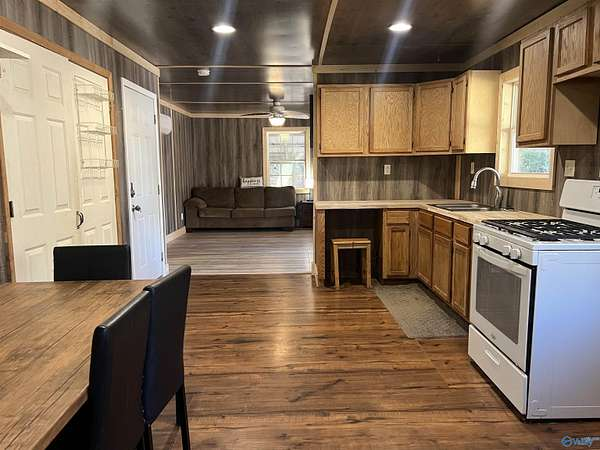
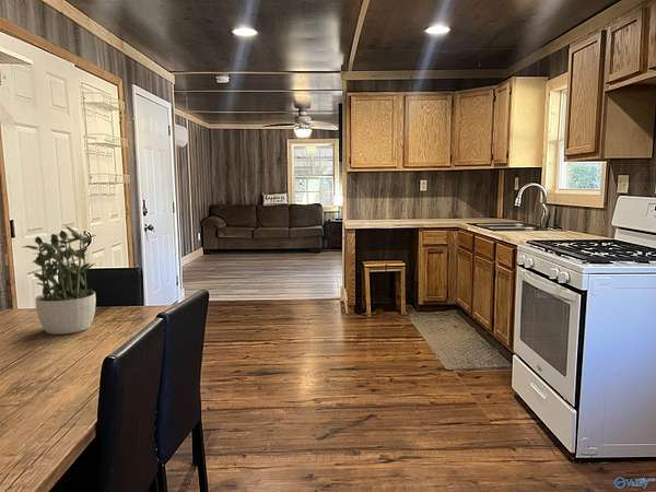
+ potted plant [22,225,97,336]
